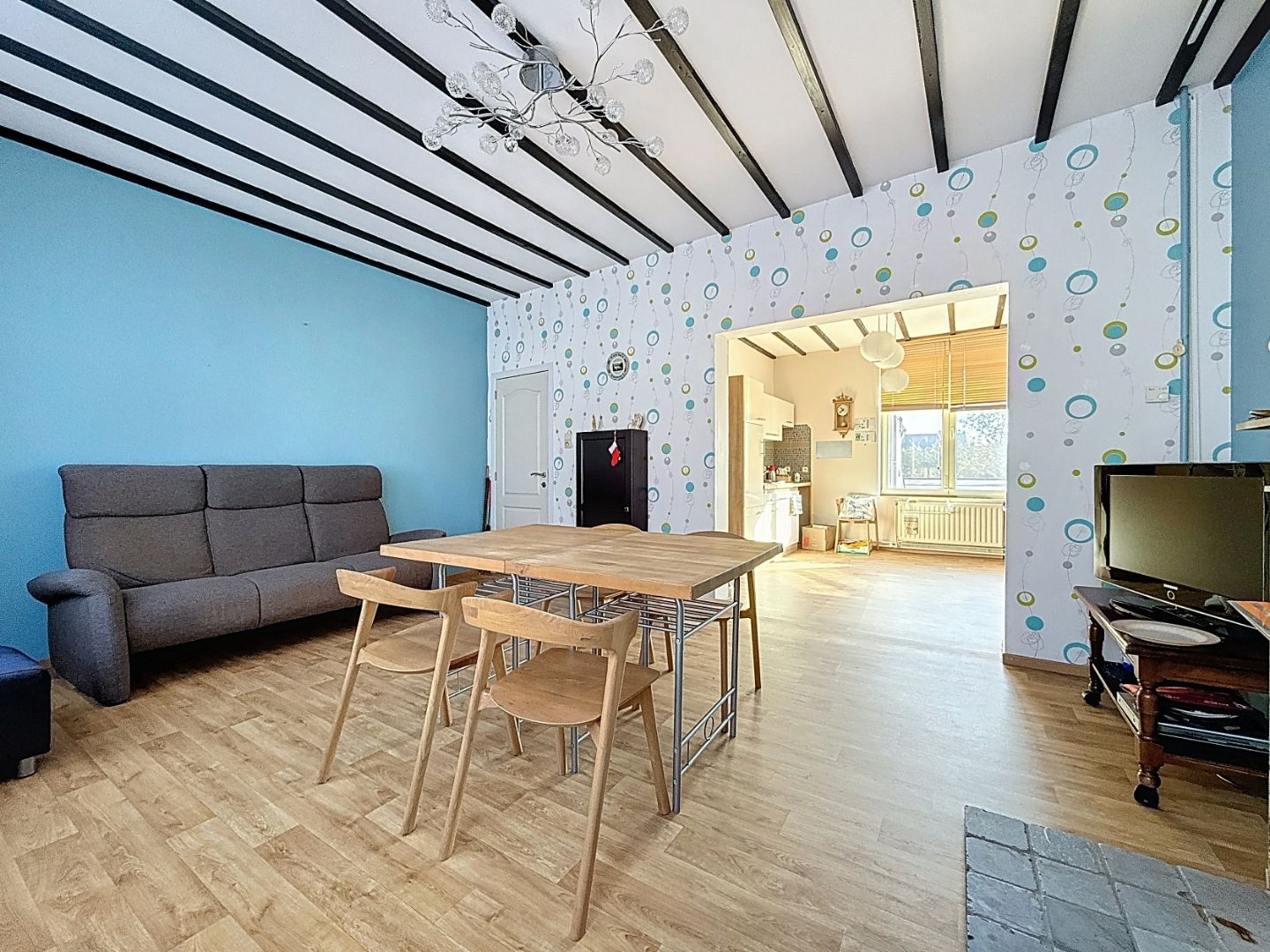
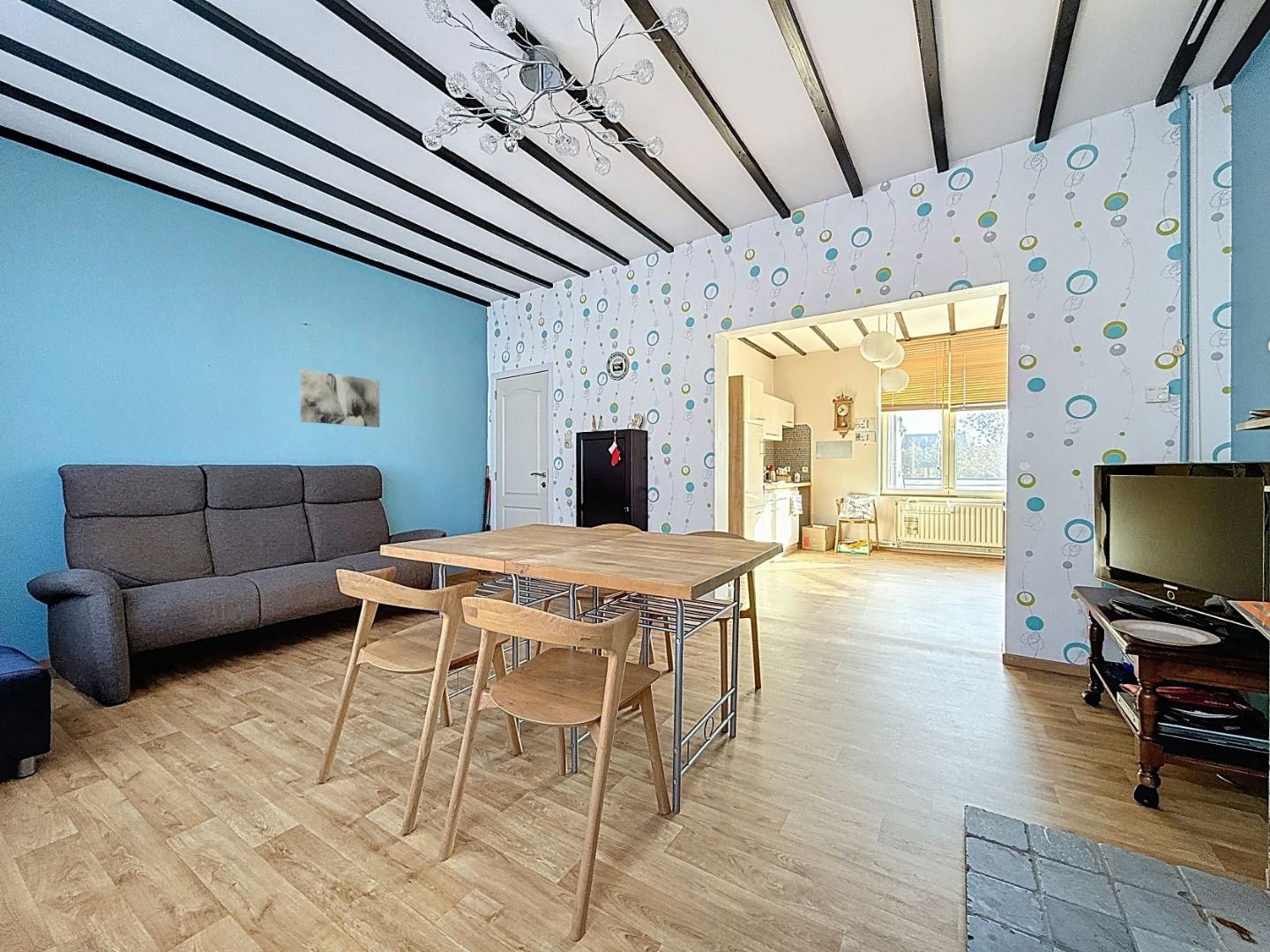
+ wall art [300,368,380,428]
